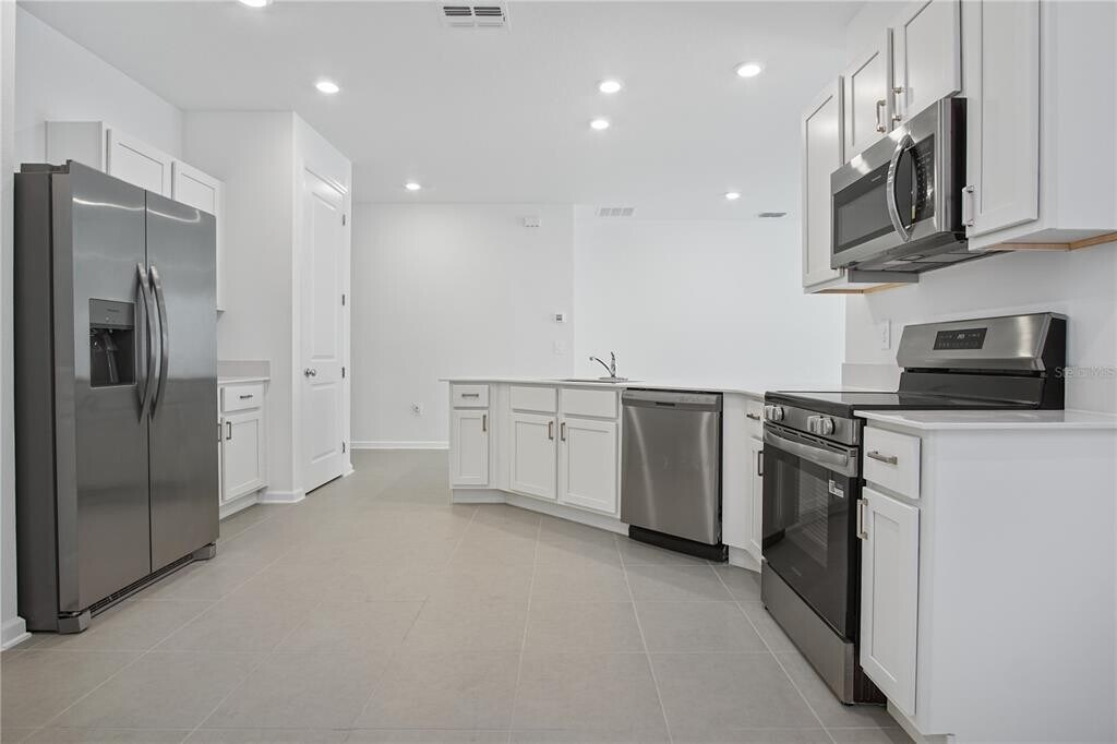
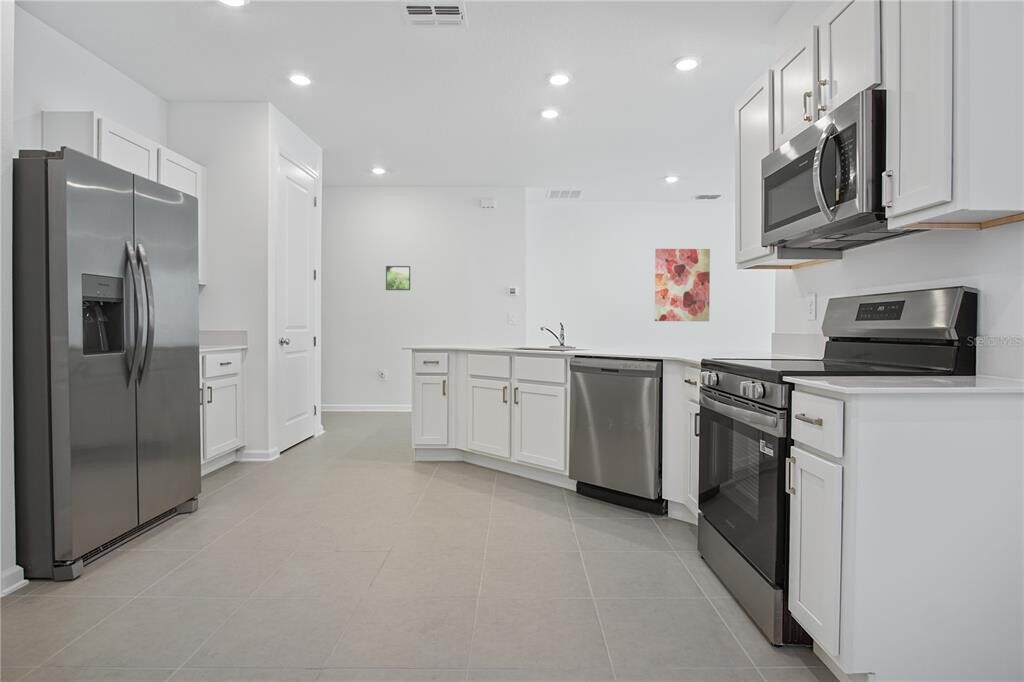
+ wall art [654,248,711,322]
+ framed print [385,265,411,291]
